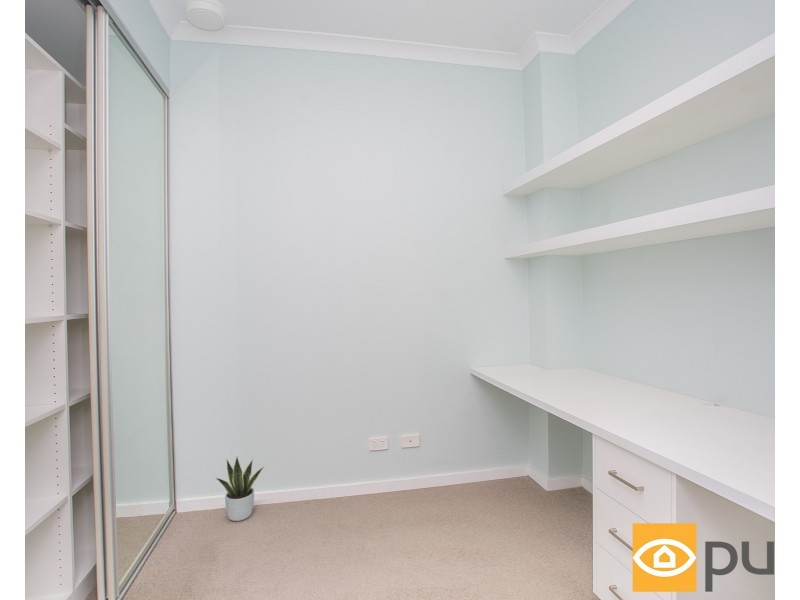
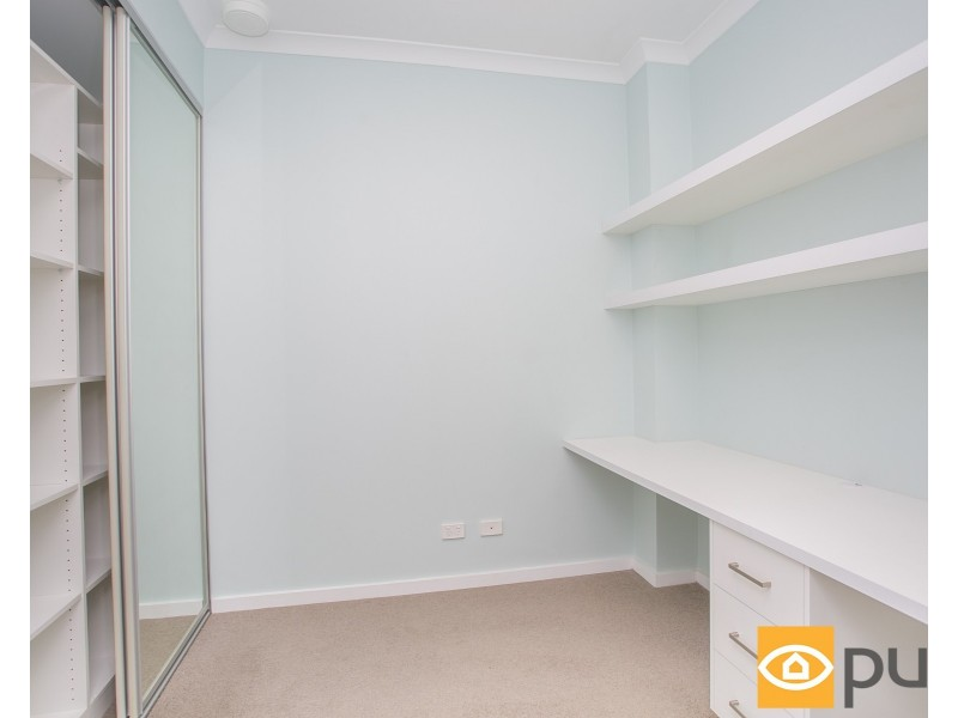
- potted plant [215,457,264,522]
